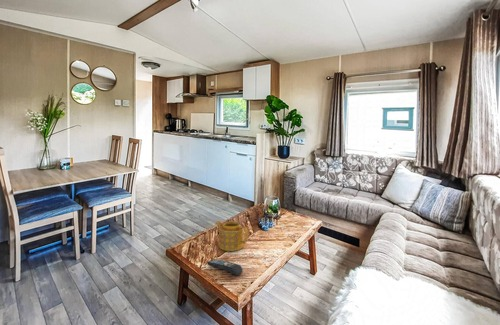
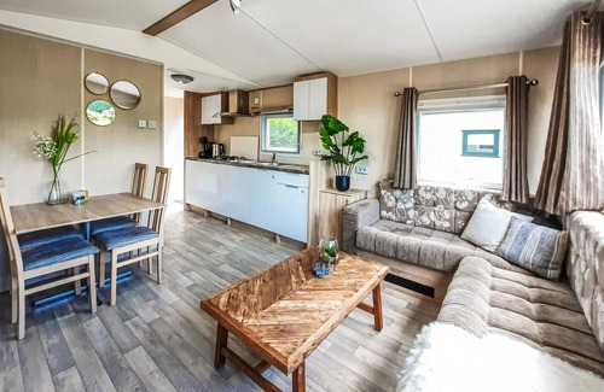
- remote control [206,258,243,276]
- teapot [214,220,249,252]
